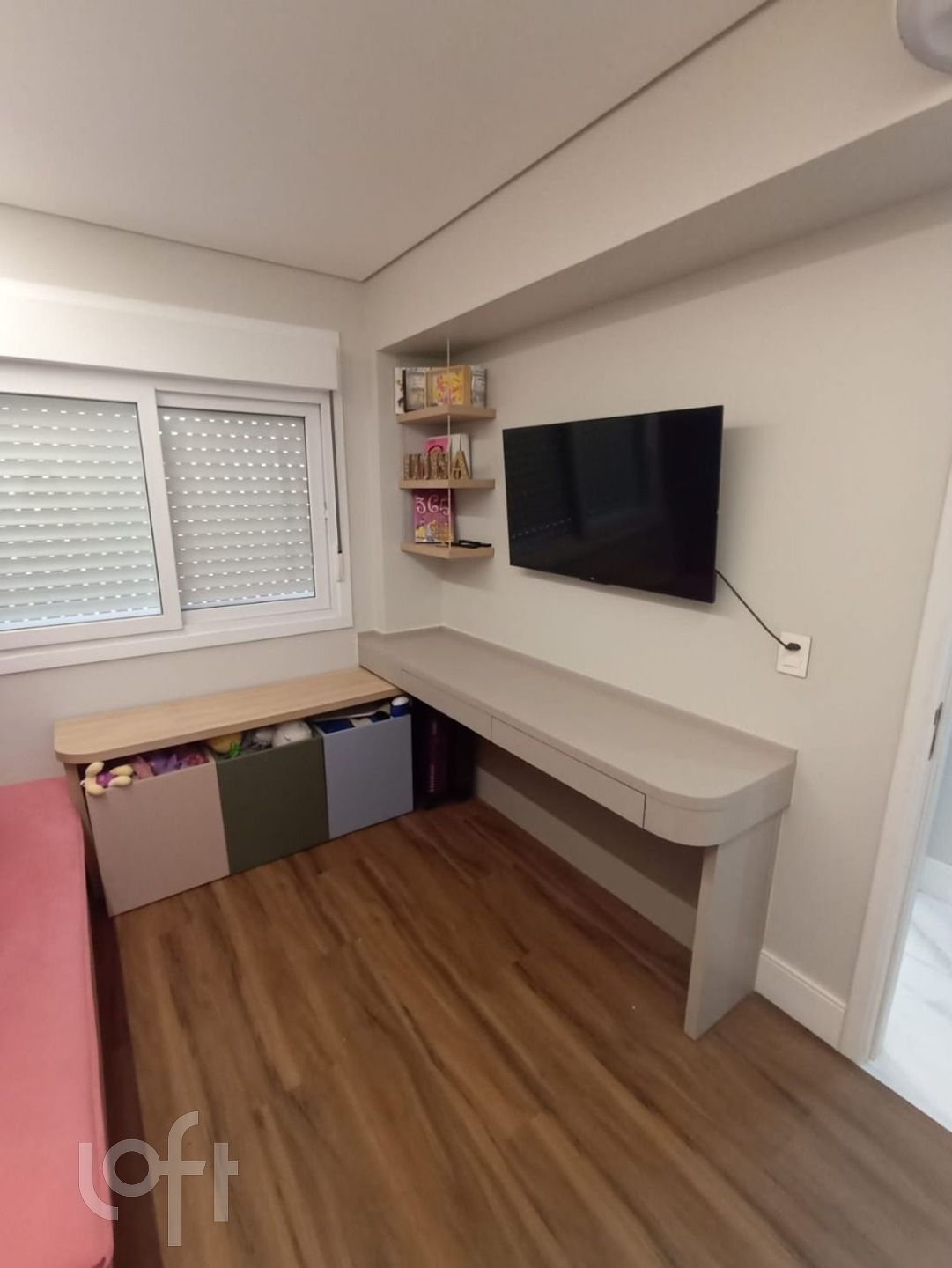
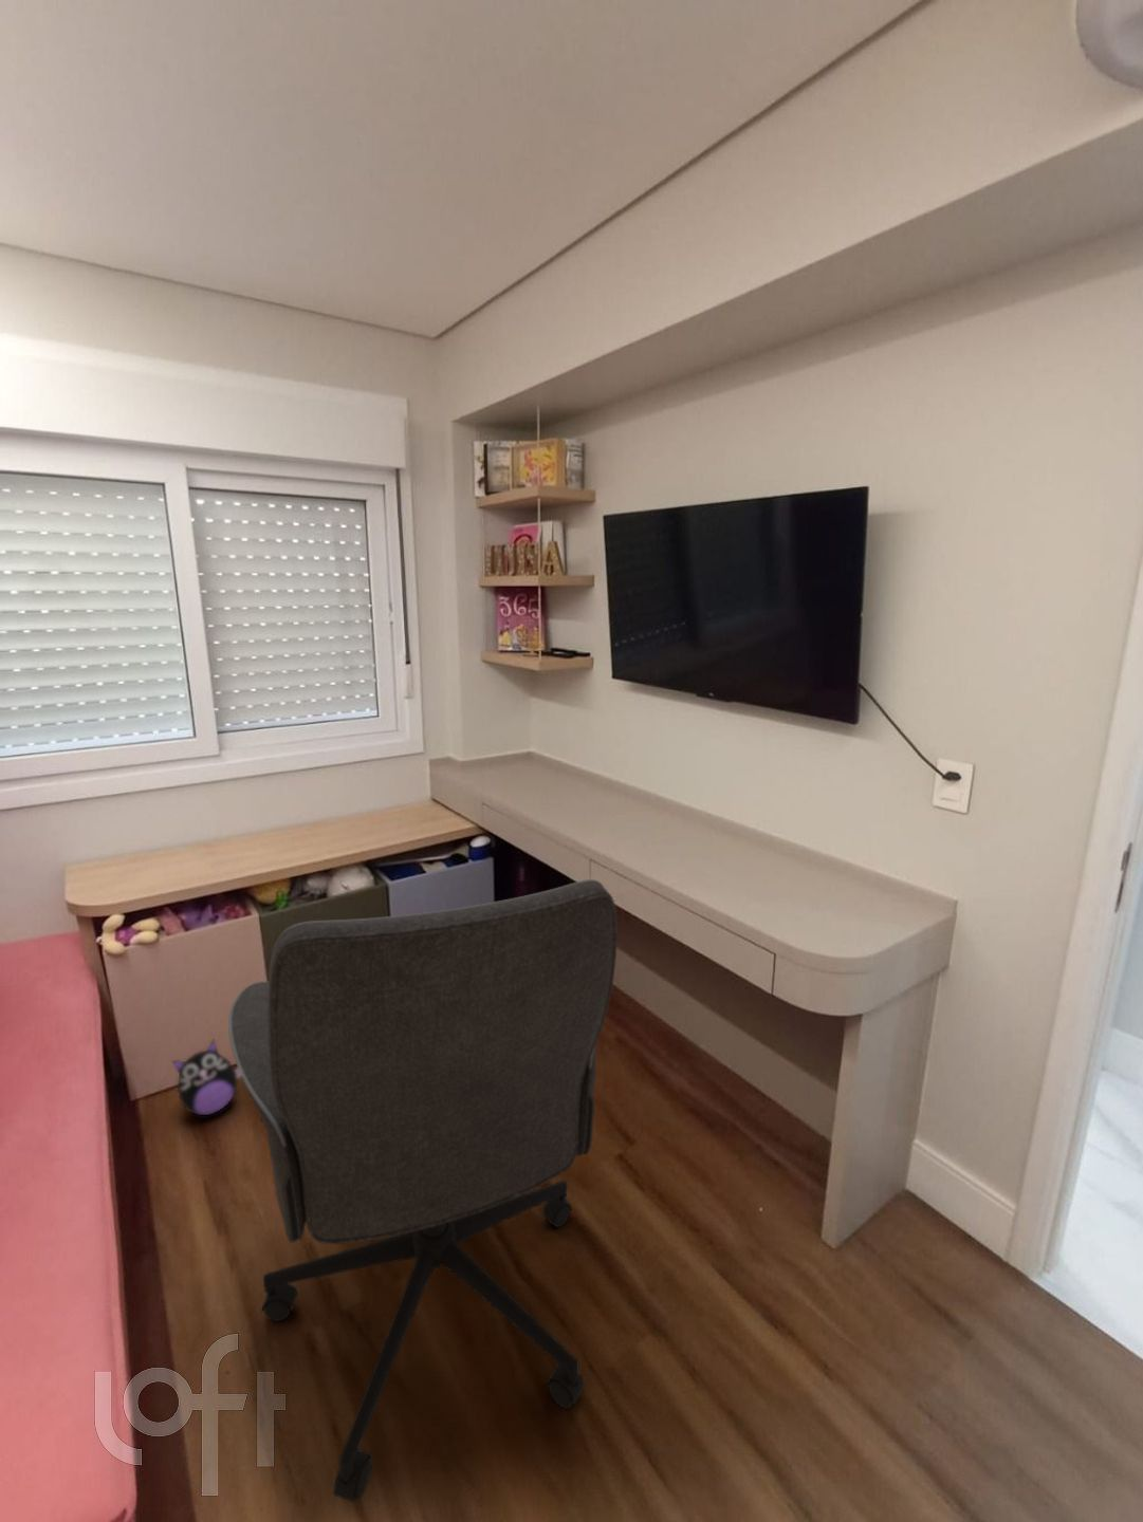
+ office chair [227,879,618,1503]
+ plush toy [172,1039,241,1116]
